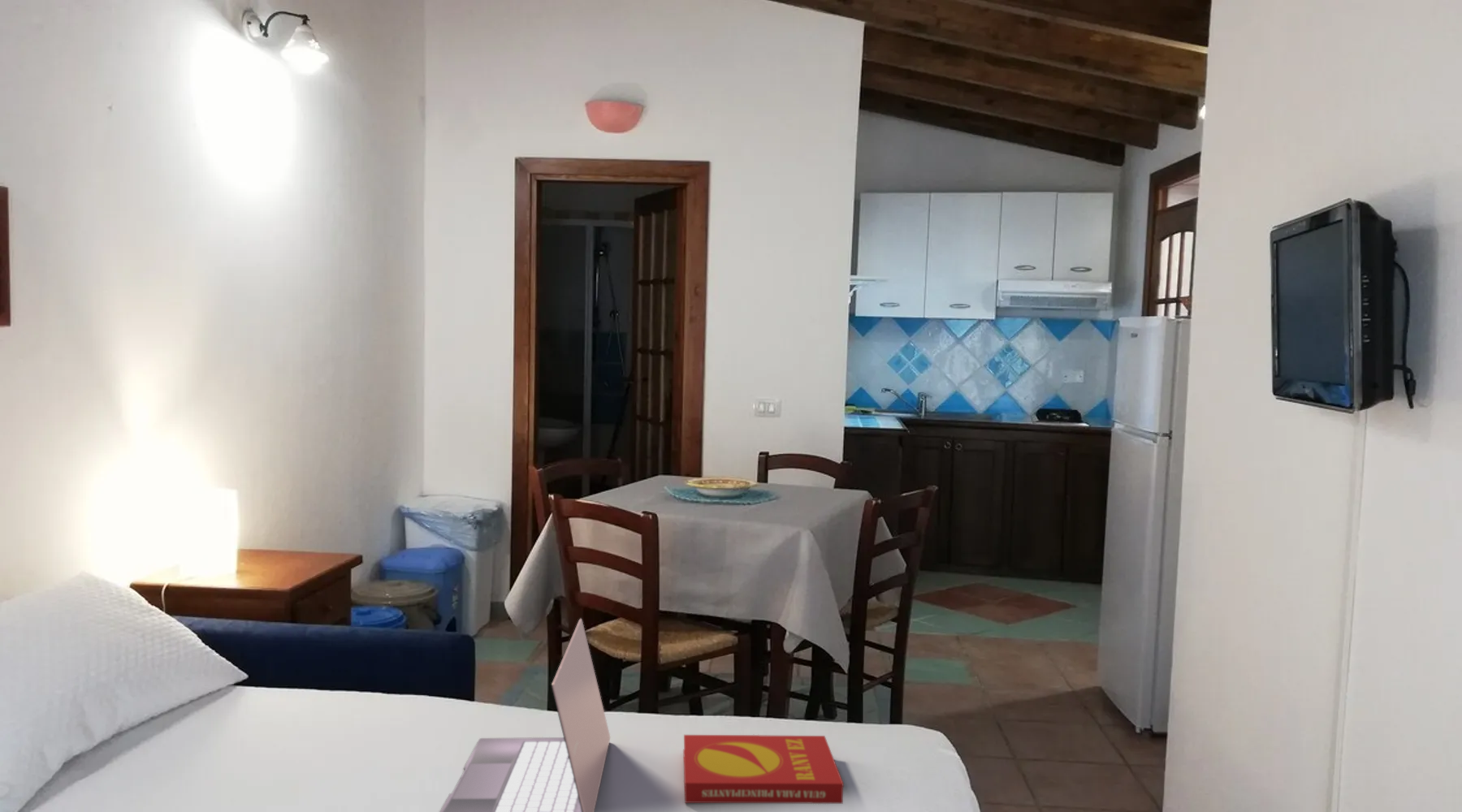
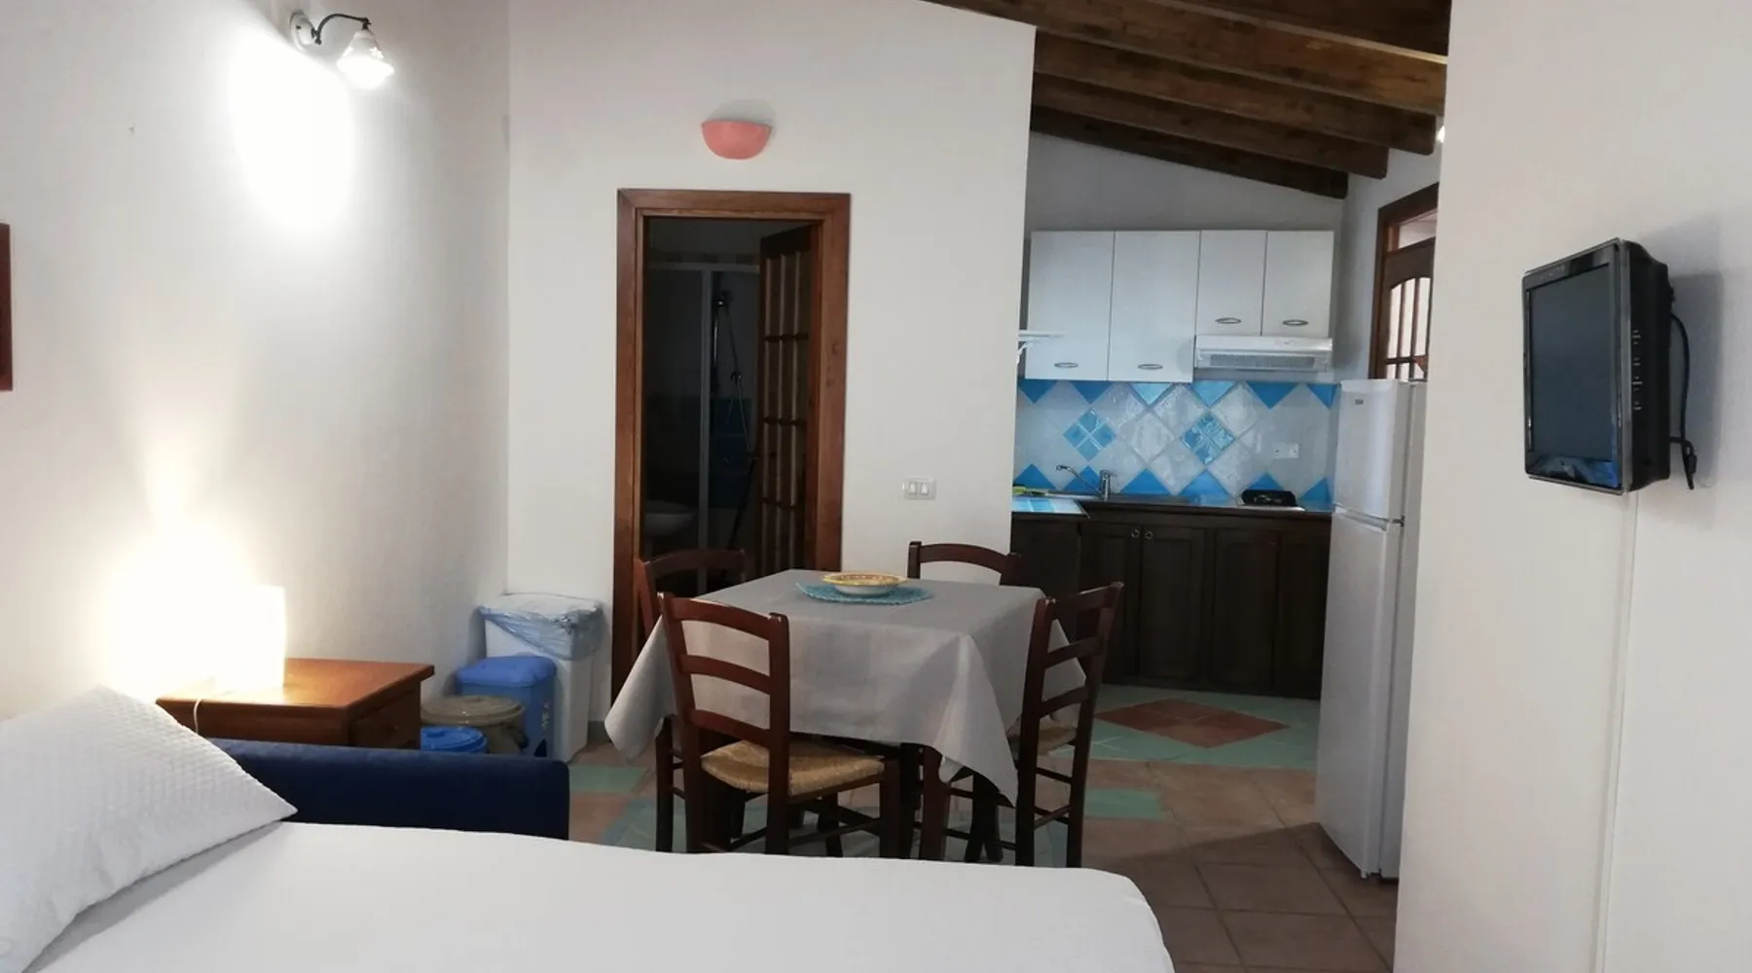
- laptop [439,618,611,812]
- book [682,734,845,805]
